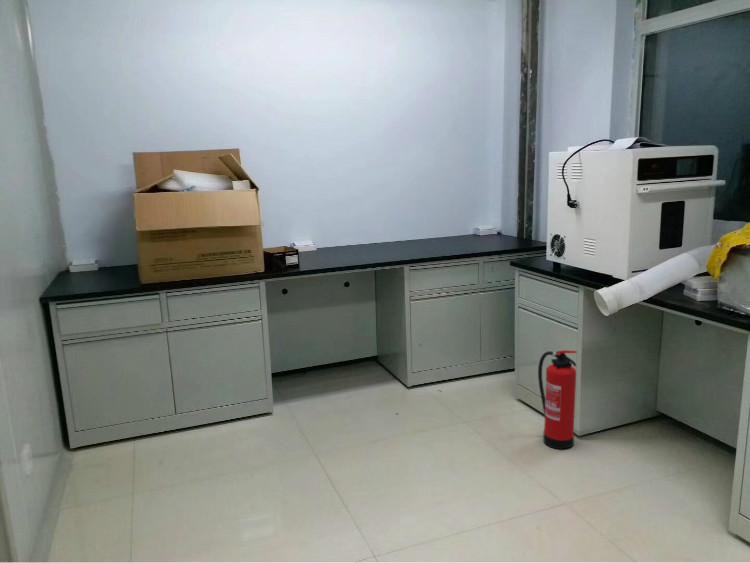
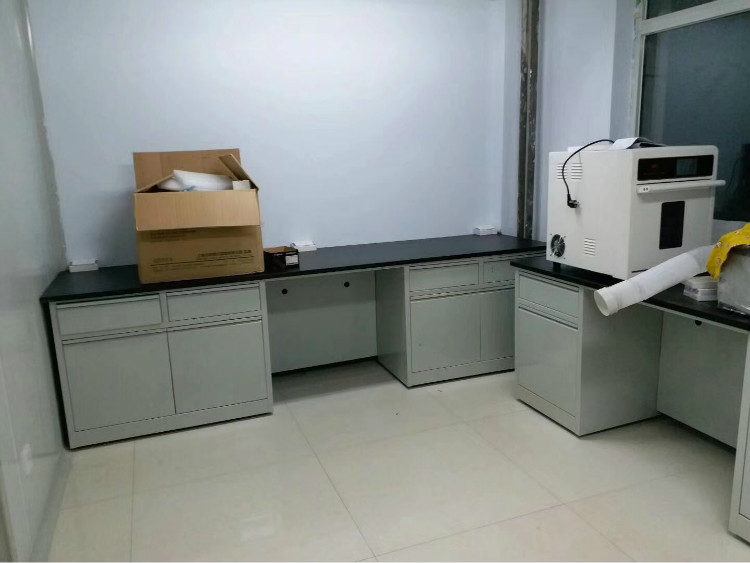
- fire extinguisher [537,349,578,451]
